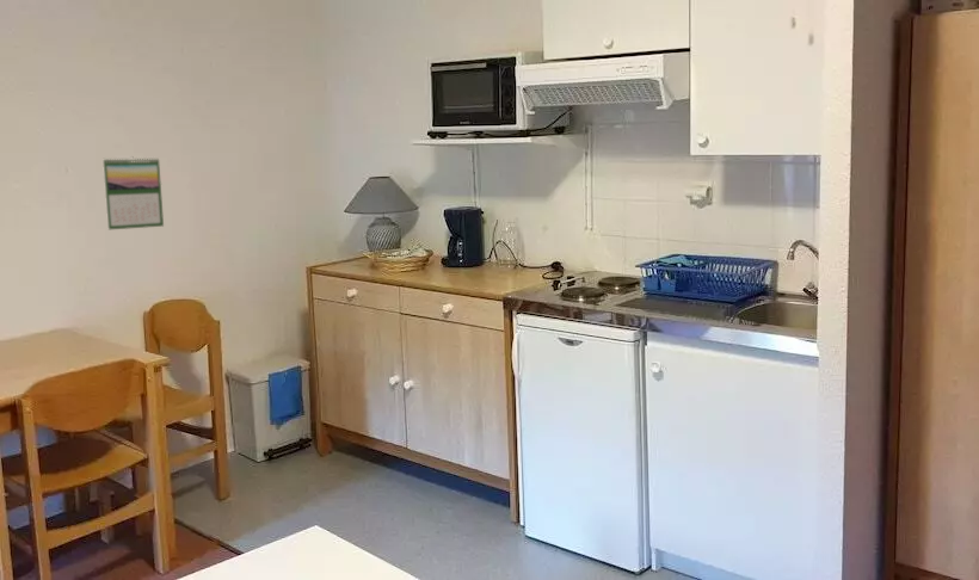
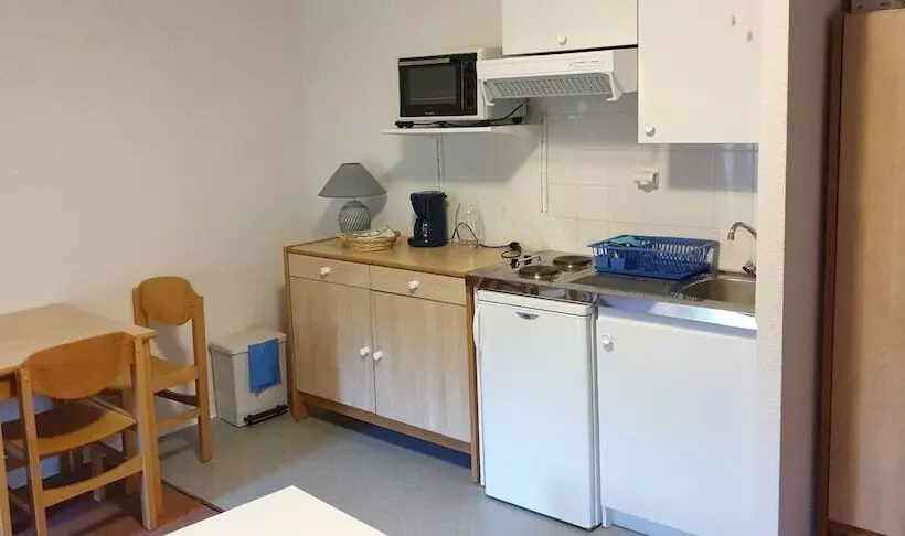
- calendar [101,155,165,230]
